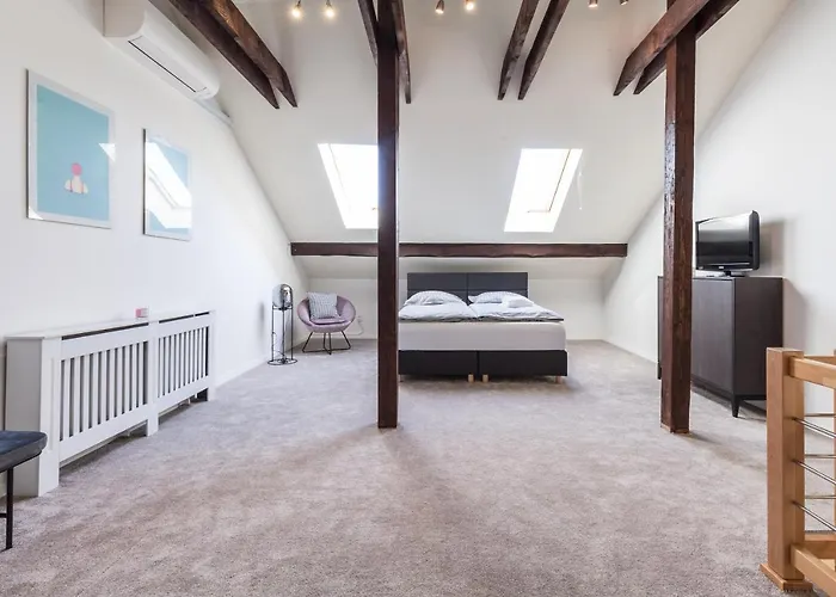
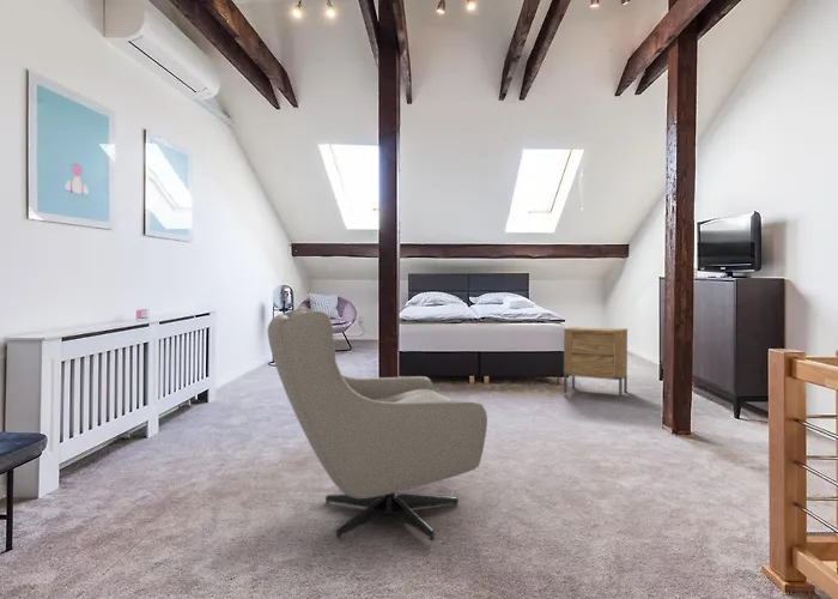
+ nightstand [563,326,628,400]
+ armchair [266,307,488,541]
